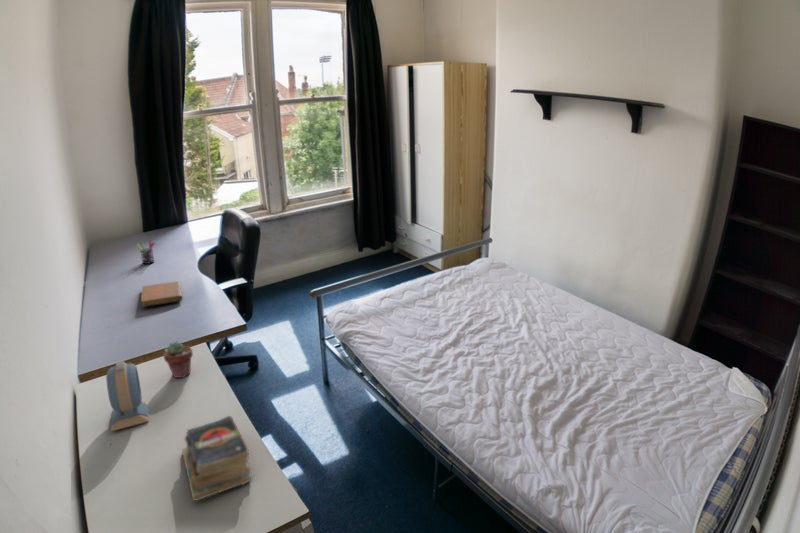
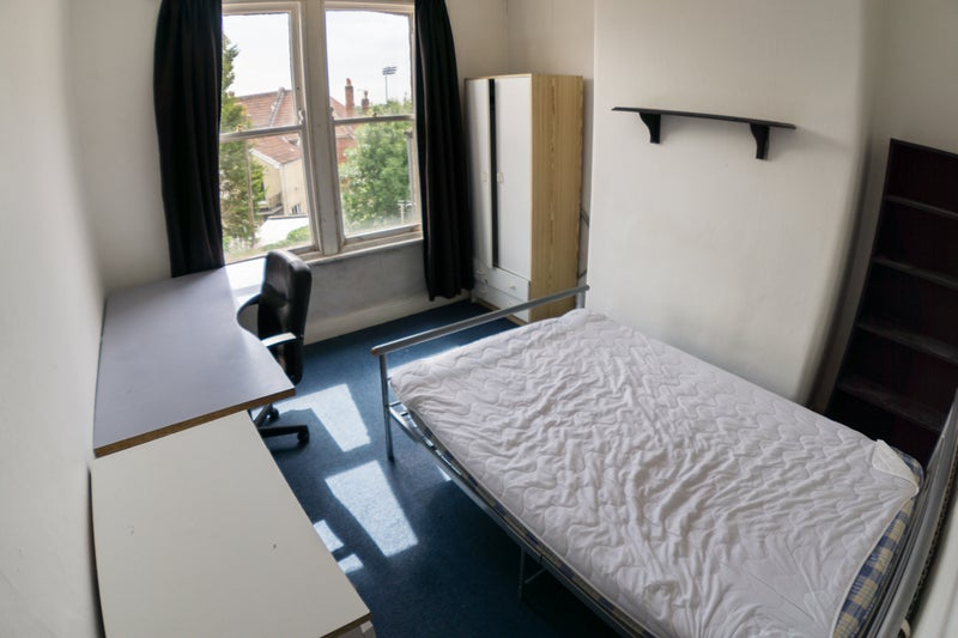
- alarm clock [105,360,150,432]
- potted succulent [162,341,194,379]
- pen holder [136,238,156,265]
- books [181,415,253,502]
- notebook [140,280,183,308]
